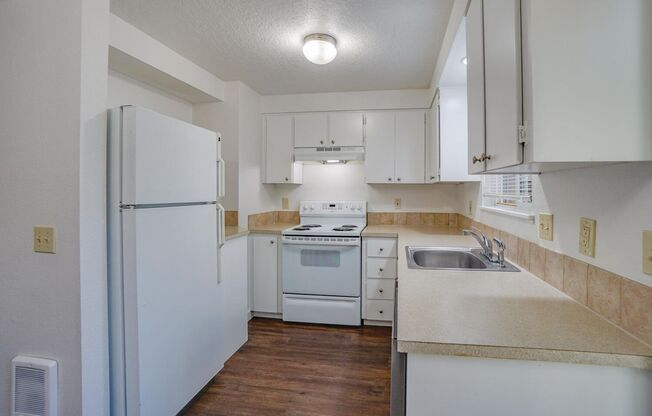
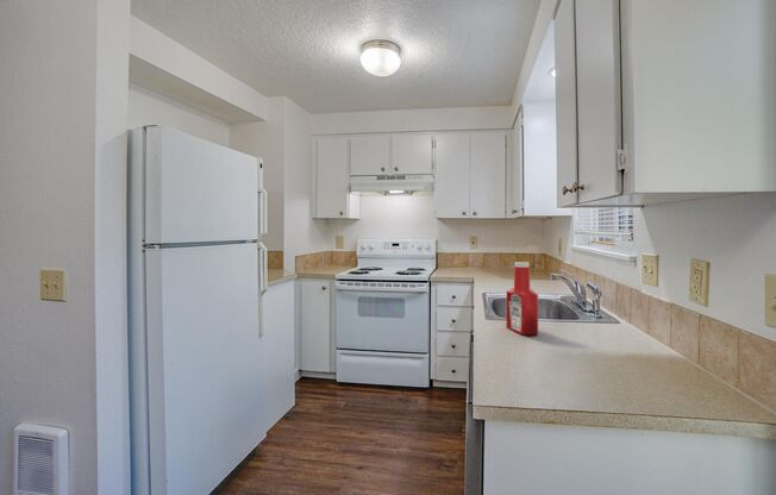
+ soap bottle [506,261,539,337]
